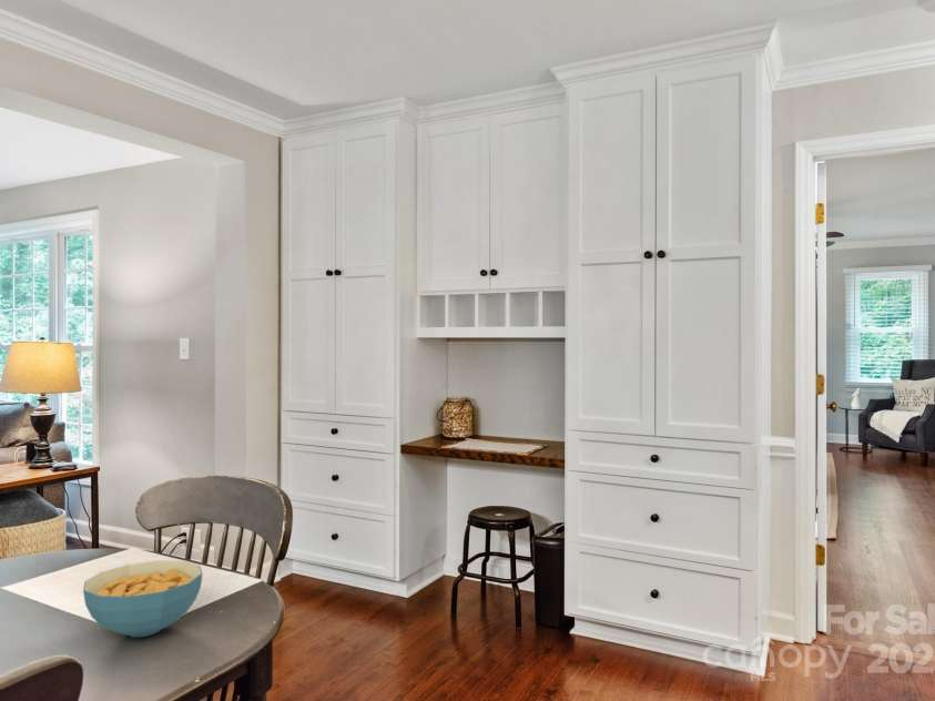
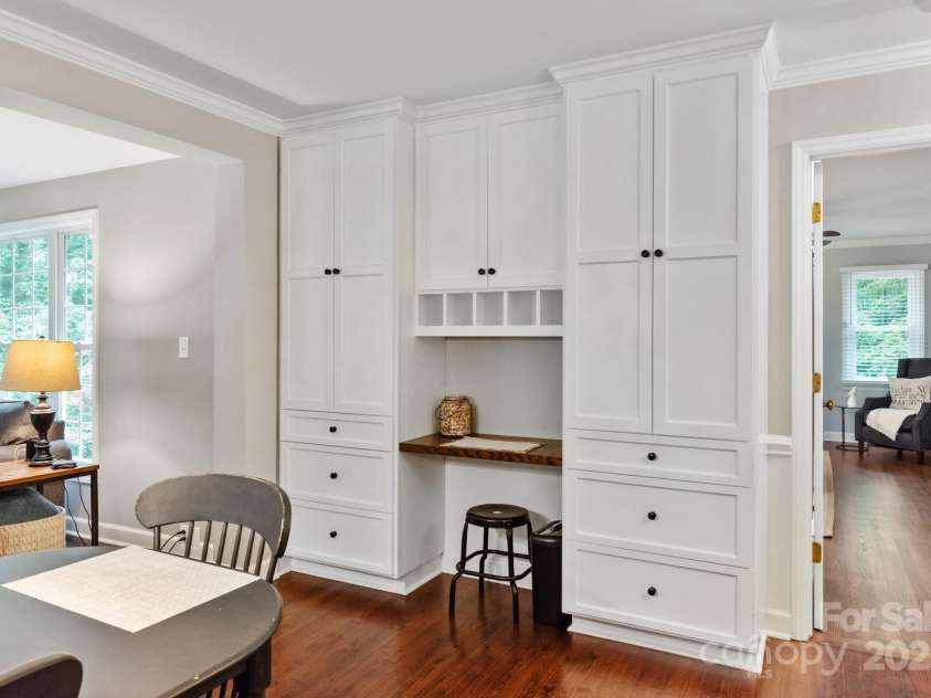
- cereal bowl [82,559,204,638]
